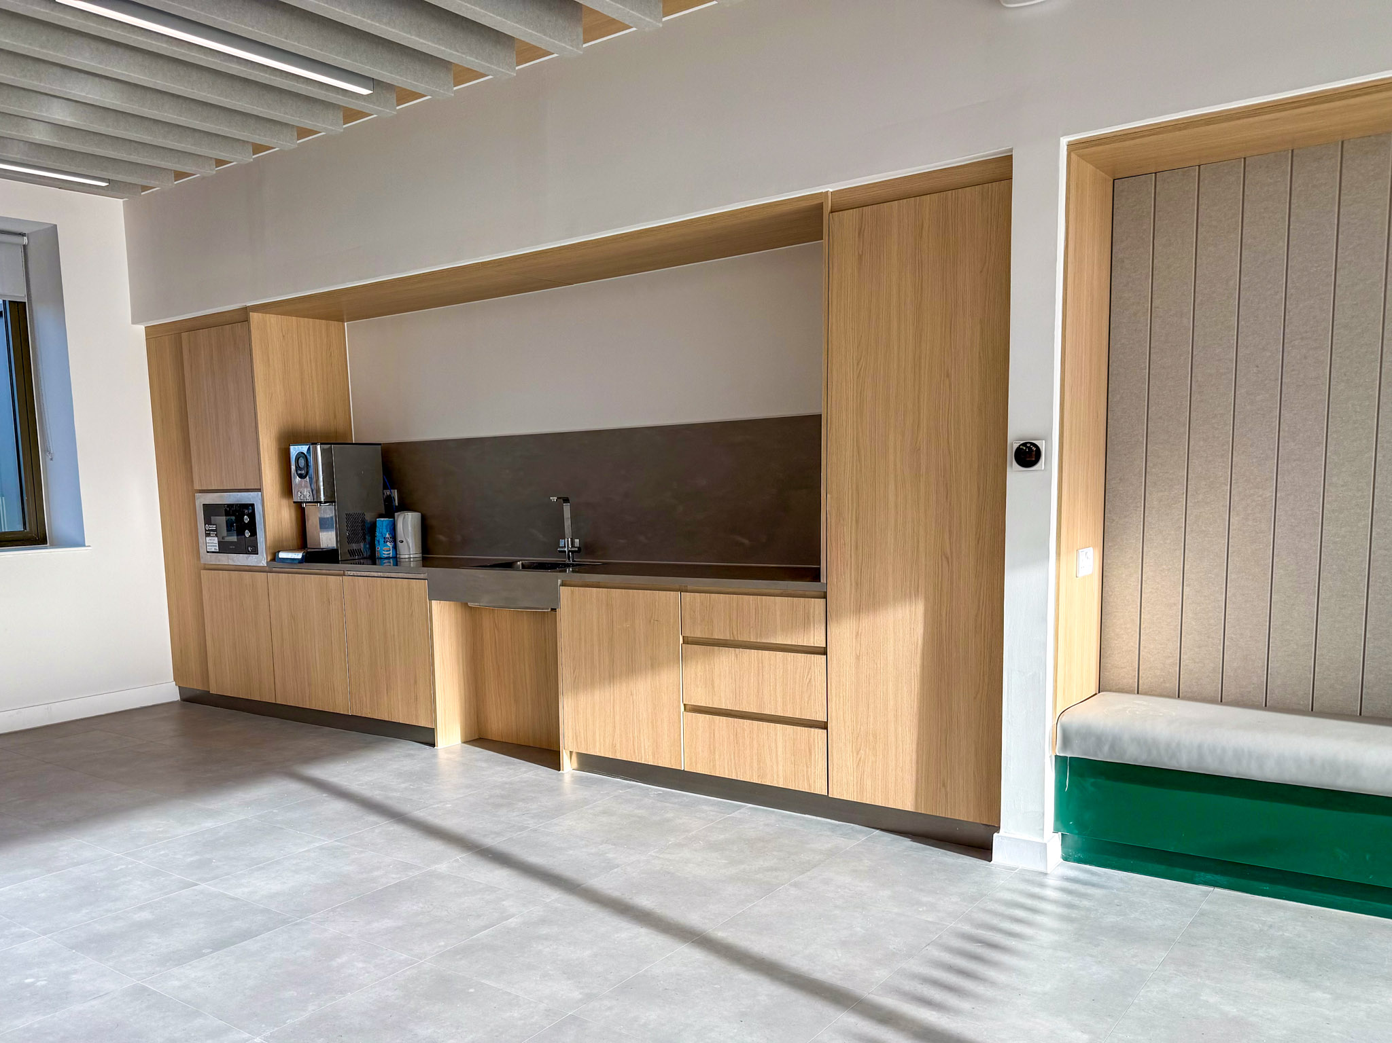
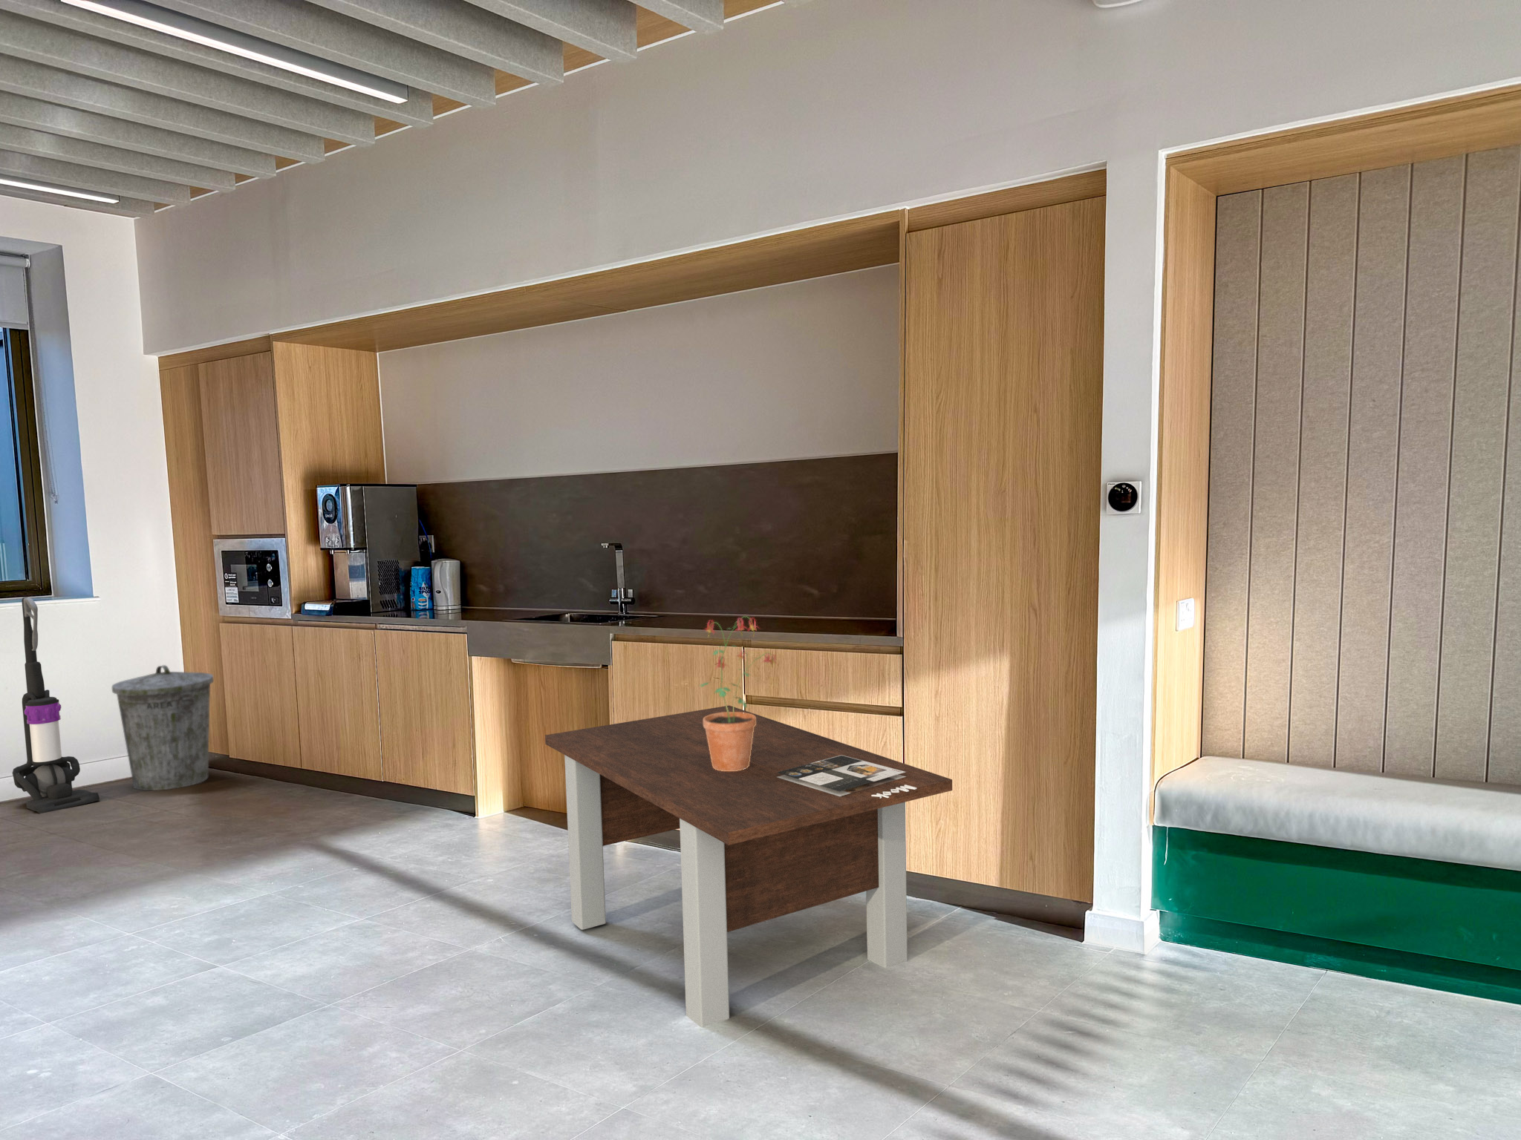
+ coffee table [545,705,953,1027]
+ potted plant [696,616,777,771]
+ magazine [777,756,916,798]
+ trash can [110,665,214,792]
+ vacuum cleaner [12,596,101,814]
